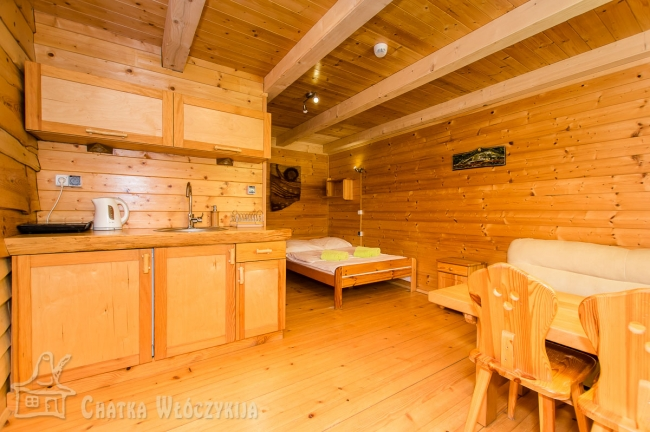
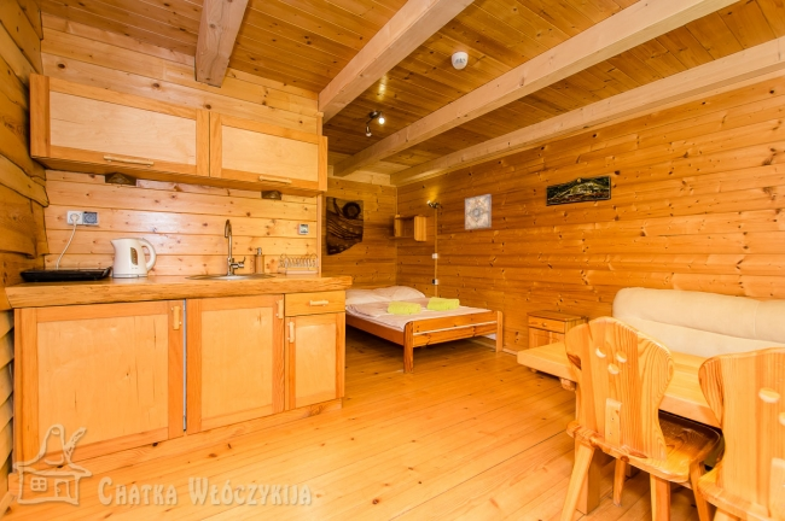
+ wall art [464,193,493,230]
